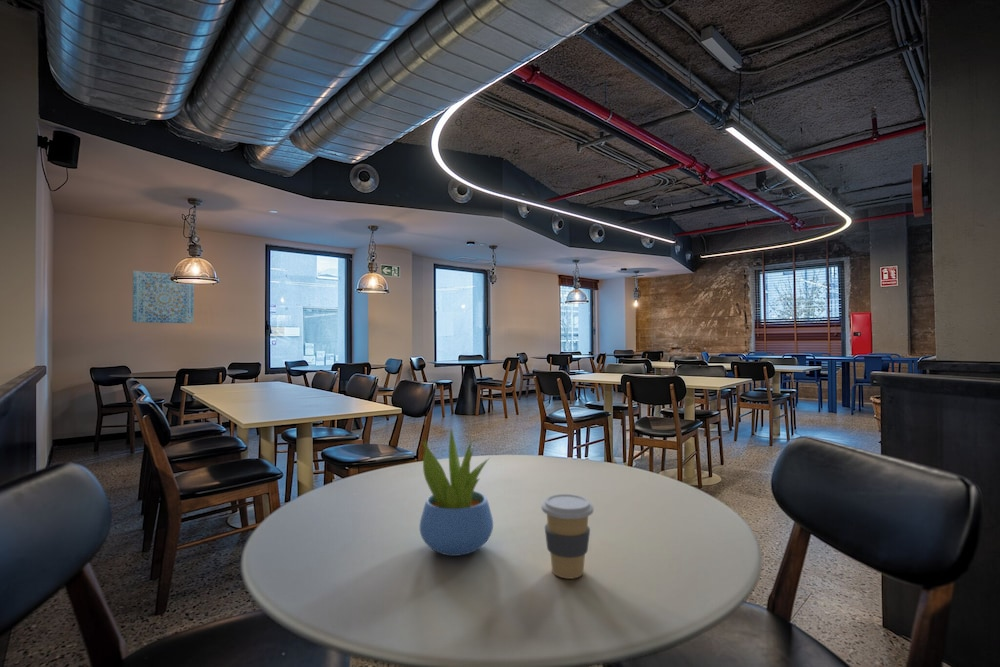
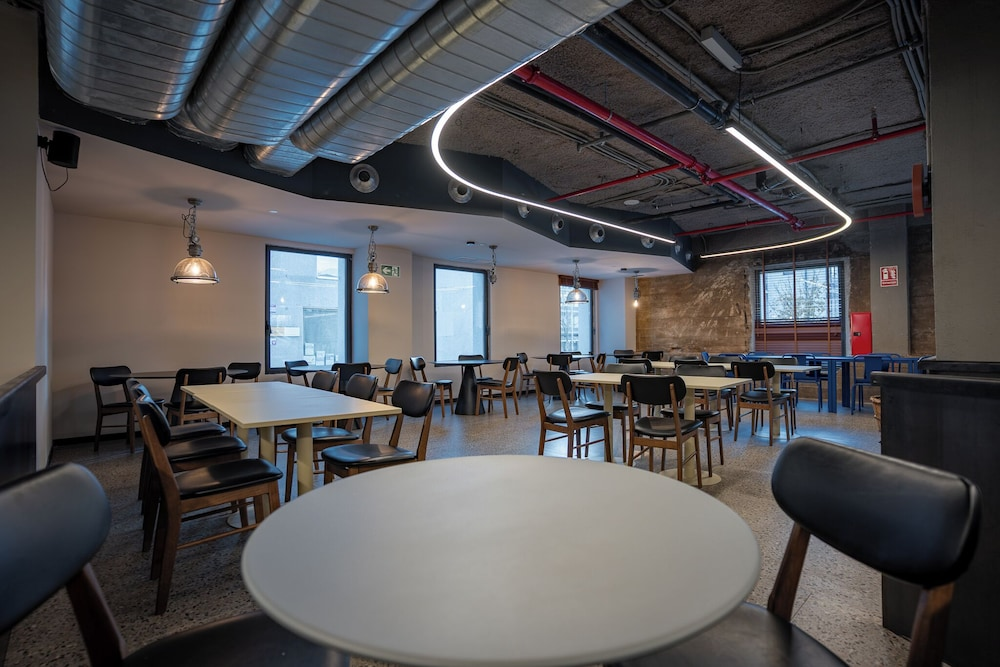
- coffee cup [540,493,595,580]
- succulent plant [419,427,494,557]
- wall art [132,270,195,324]
